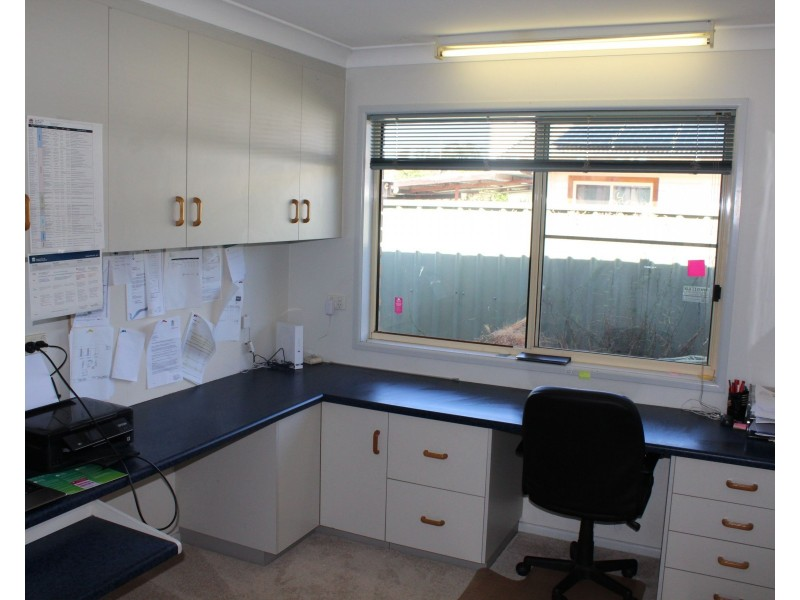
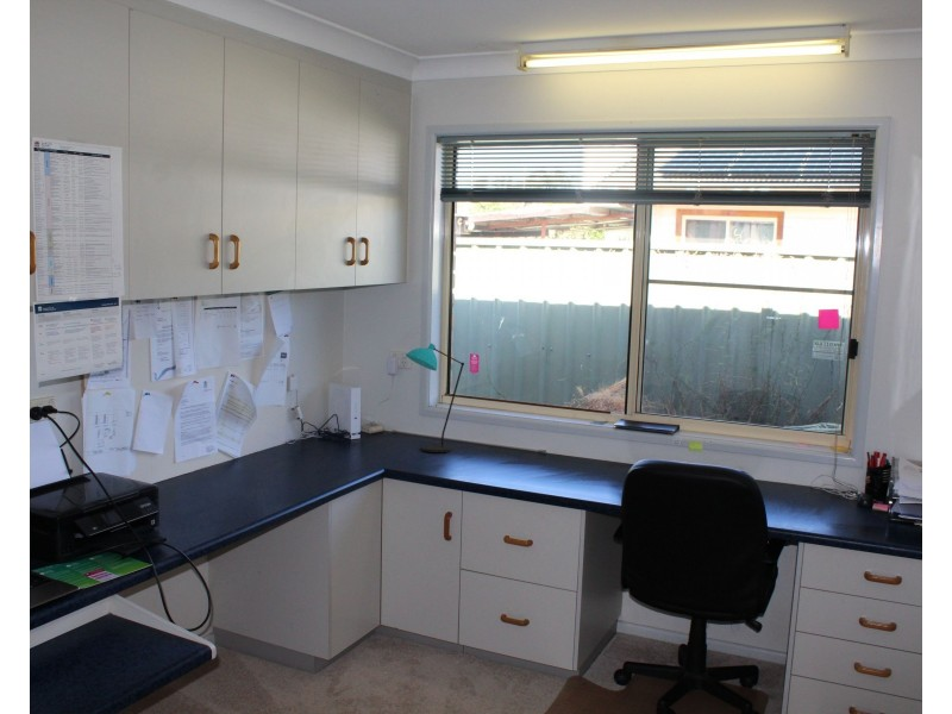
+ desk lamp [405,342,465,453]
